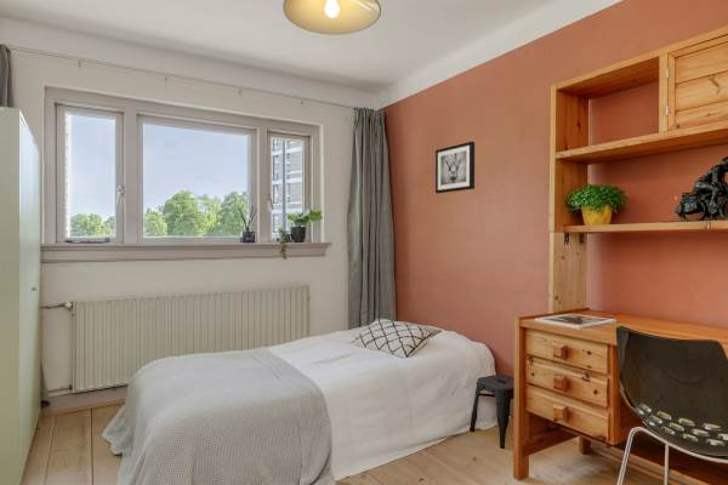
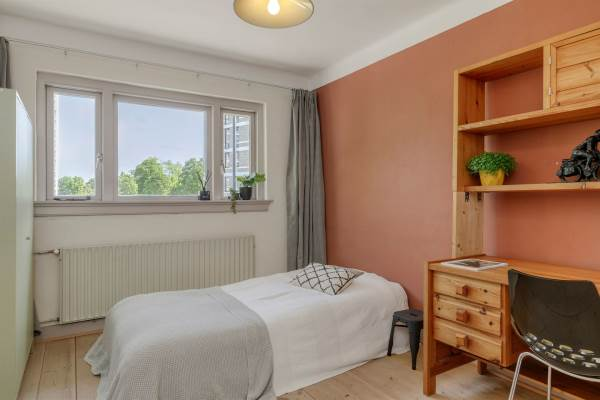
- wall art [434,141,476,194]
